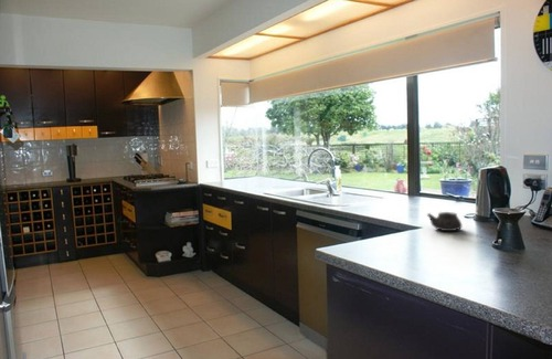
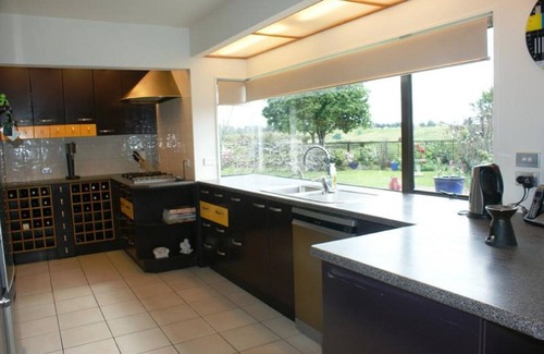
- teapot [426,211,463,232]
